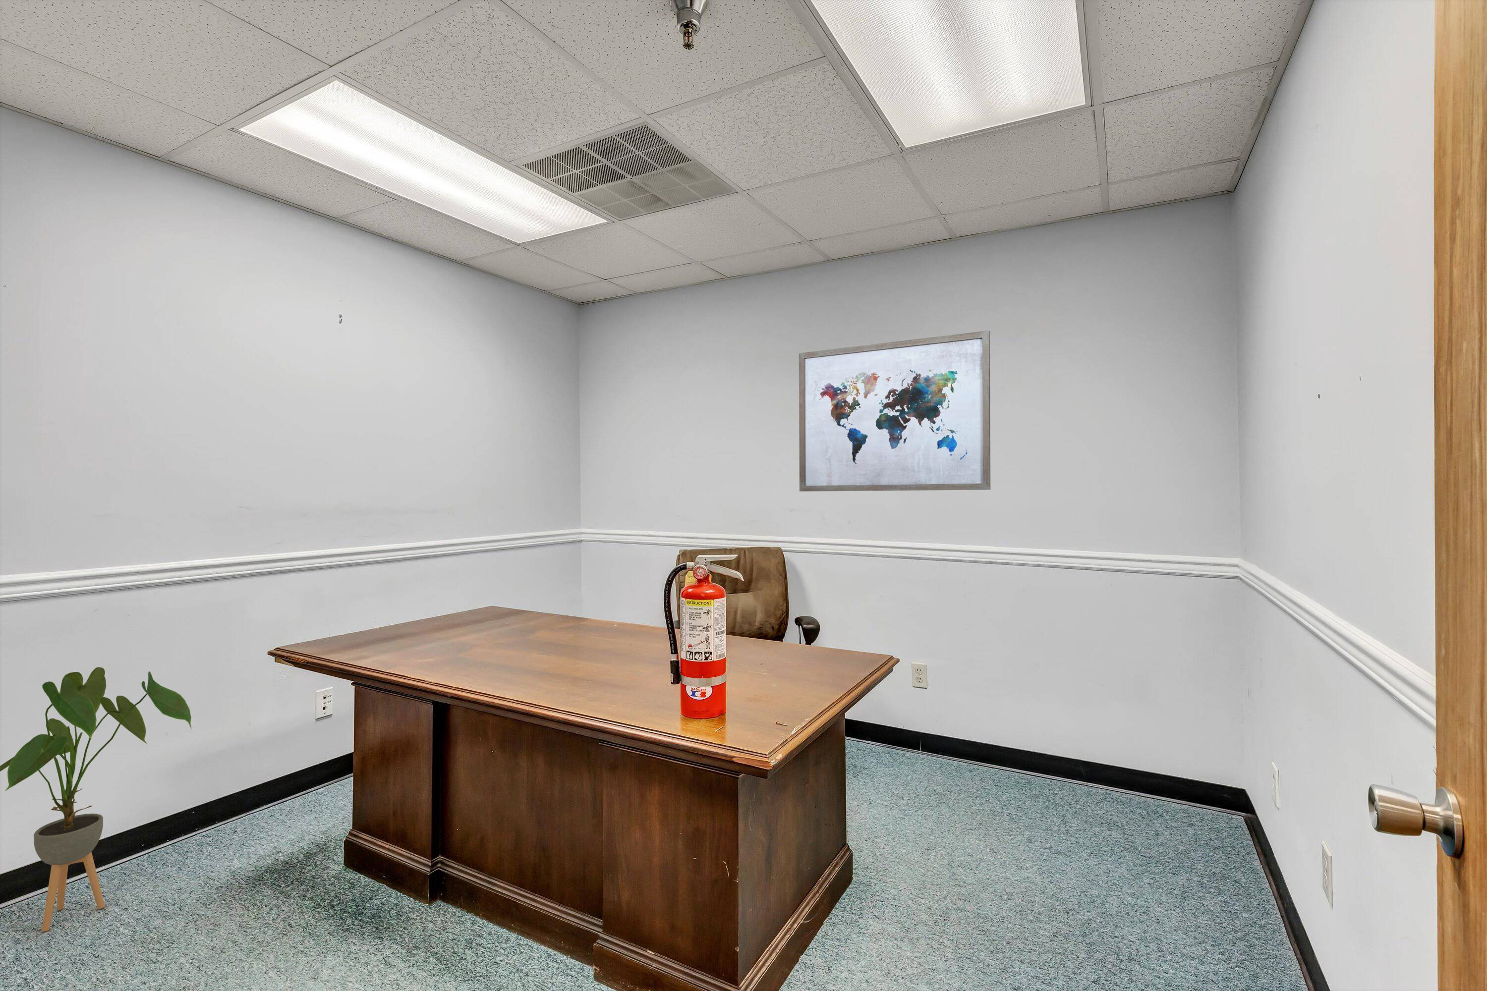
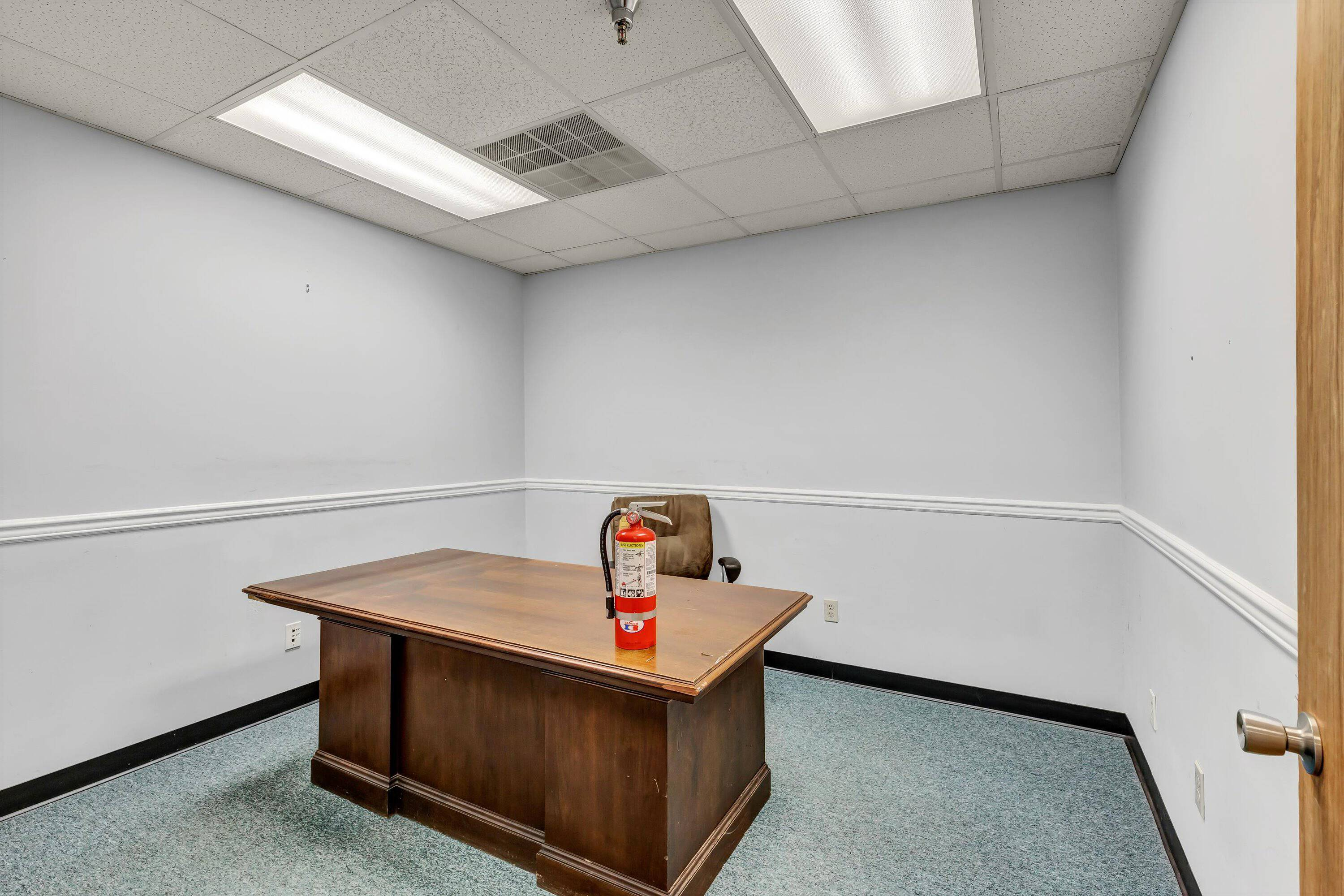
- wall art [799,330,991,492]
- house plant [0,667,191,932]
